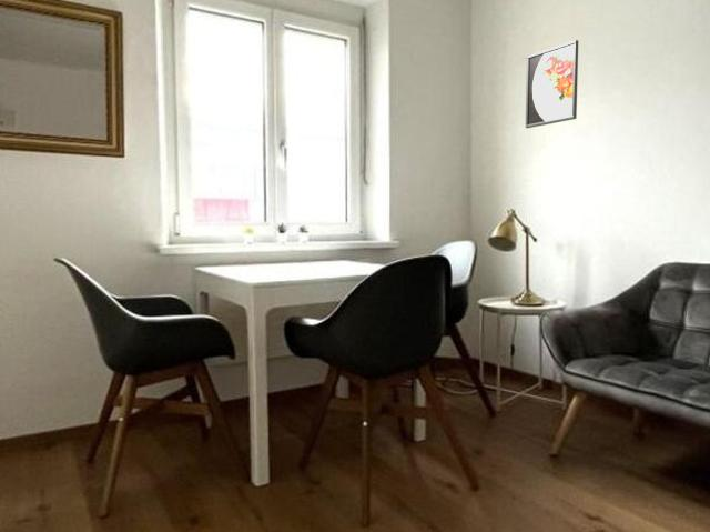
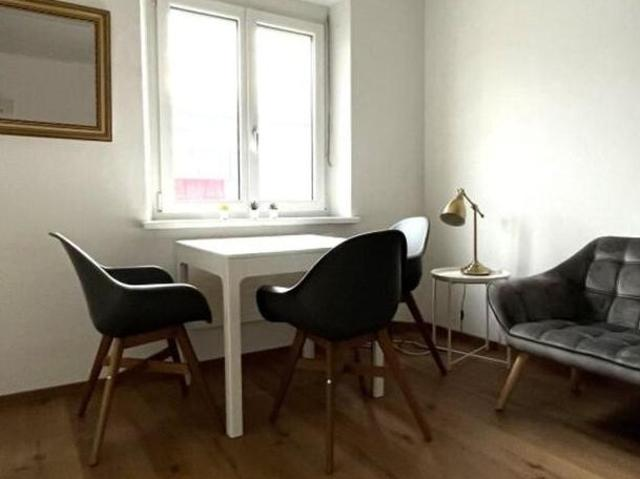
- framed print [525,39,579,129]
